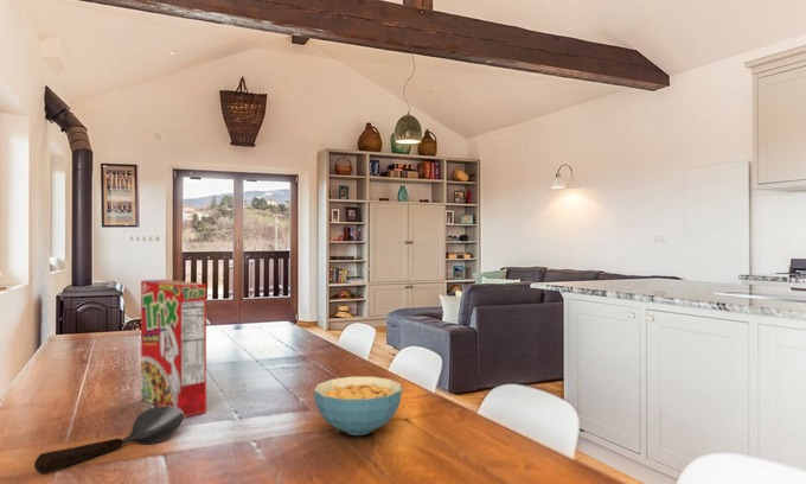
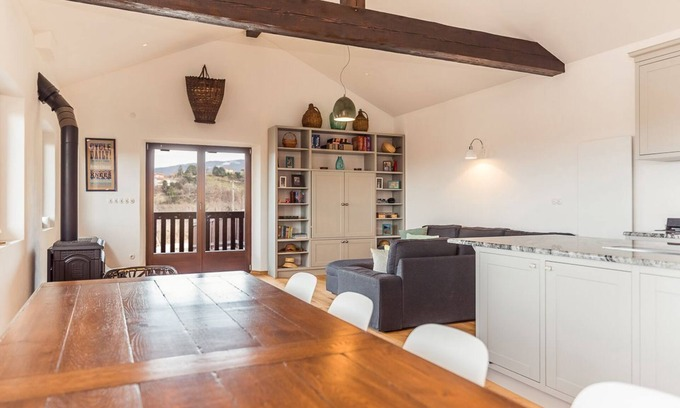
- cereal bowl [313,376,403,437]
- cereal box [140,279,207,419]
- spoon [33,406,184,476]
